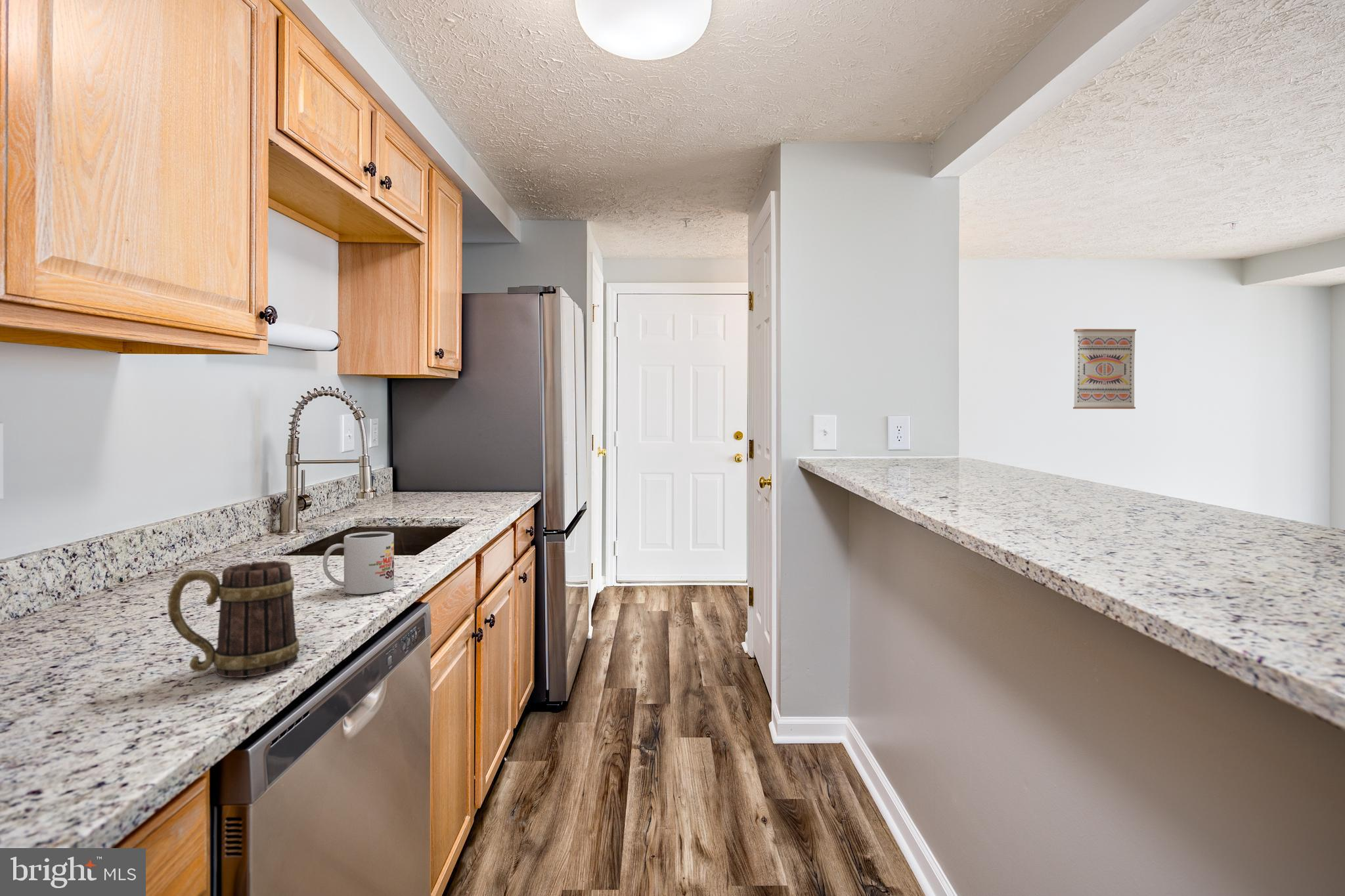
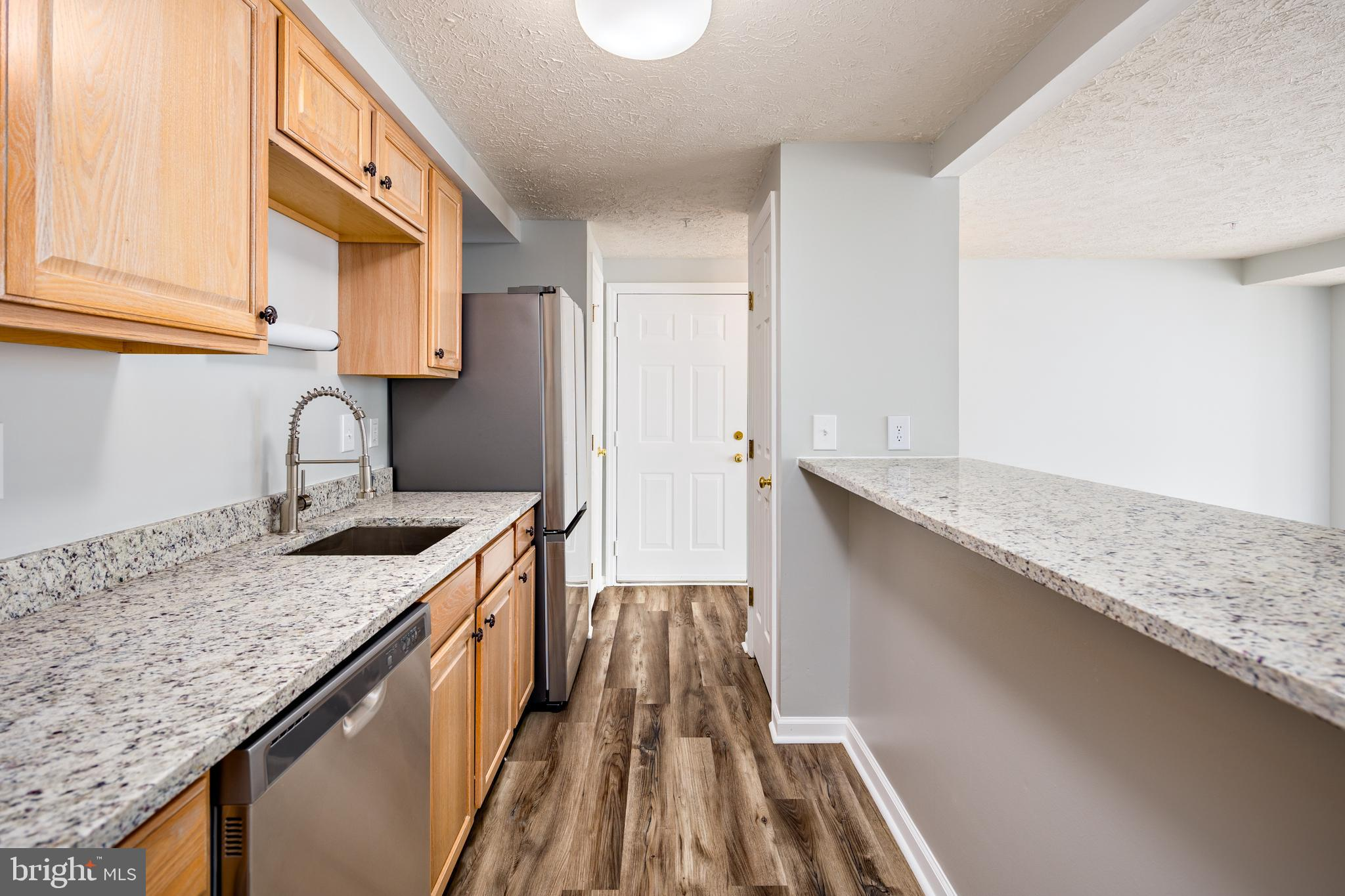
- mug [167,561,300,678]
- mug [322,531,395,595]
- wall art [1072,328,1137,410]
